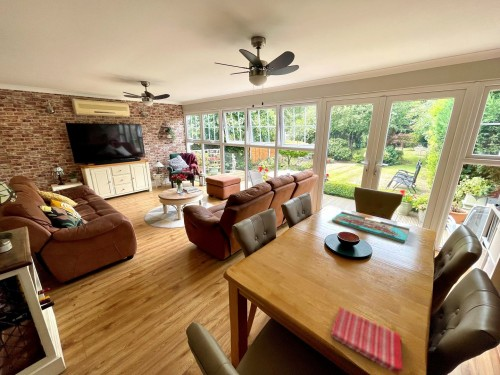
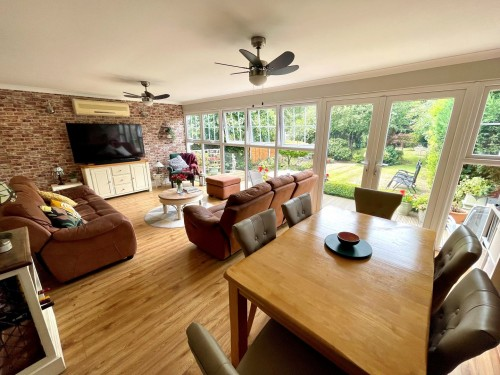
- board game [331,211,410,244]
- dish towel [329,306,404,375]
